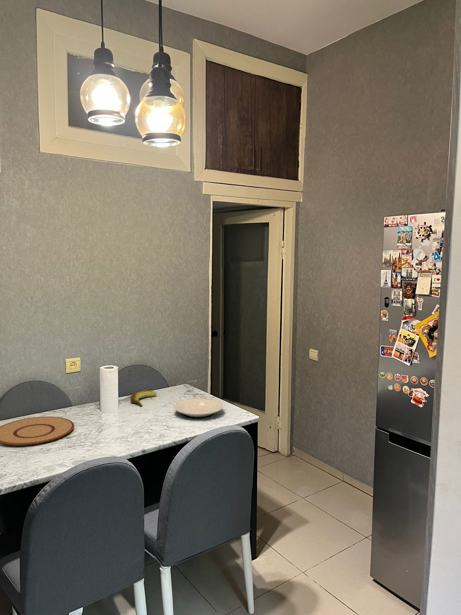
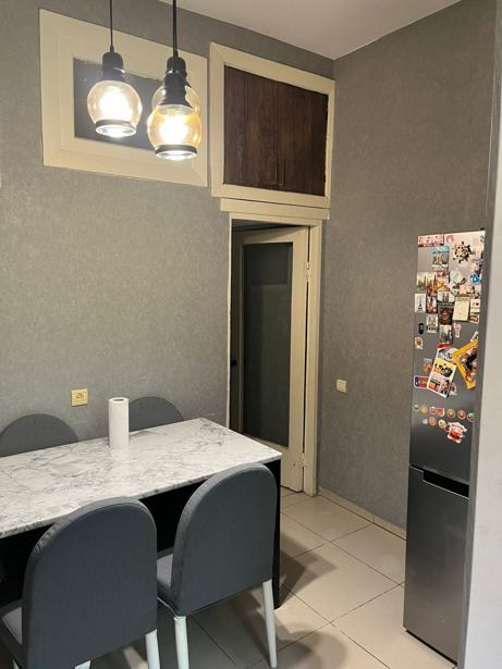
- plate [0,416,75,447]
- banana [129,389,157,407]
- plate [173,398,224,419]
